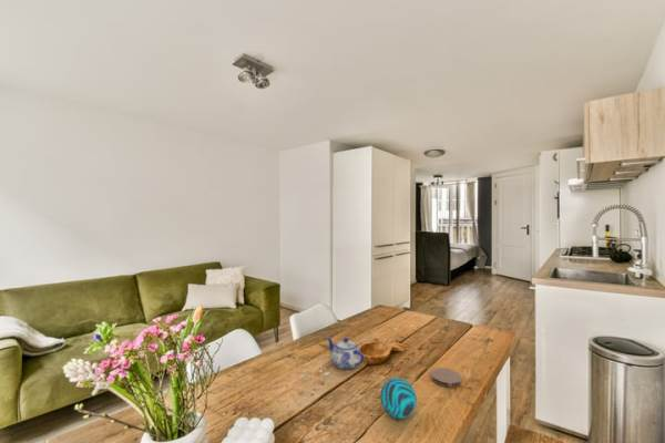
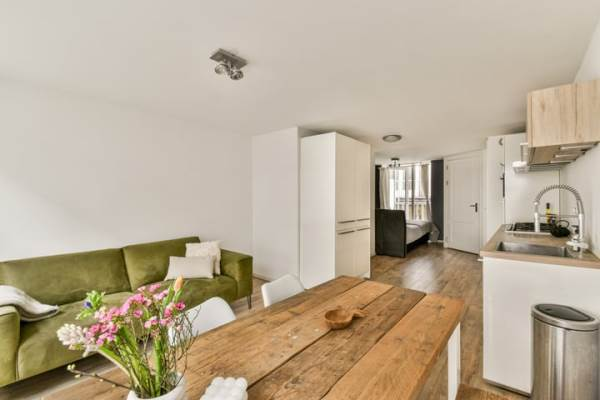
- decorative ball [379,377,418,420]
- teapot [326,336,366,370]
- coaster [430,367,463,389]
